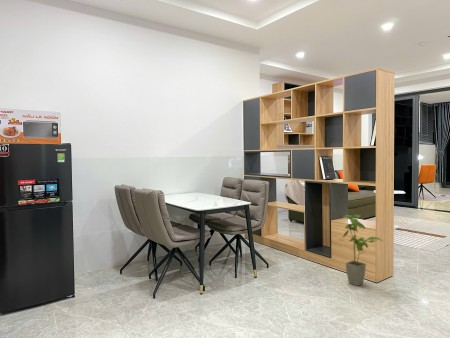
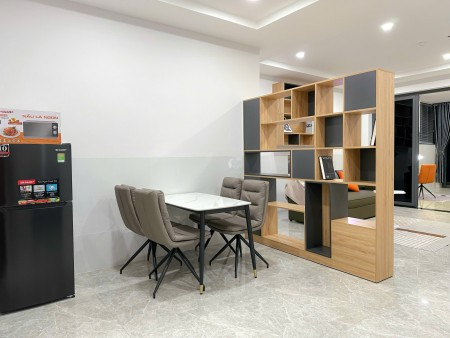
- house plant [341,214,383,287]
